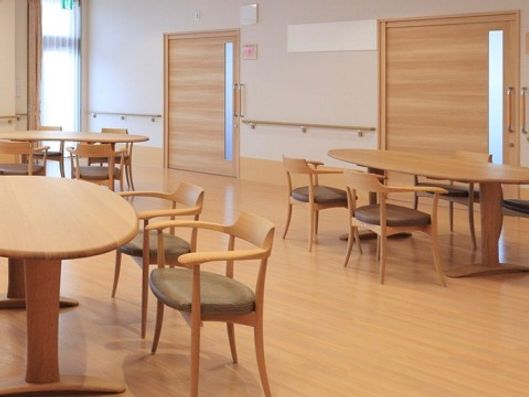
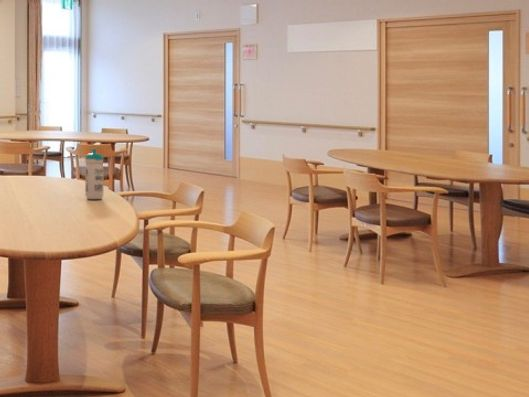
+ water bottle [84,148,104,200]
